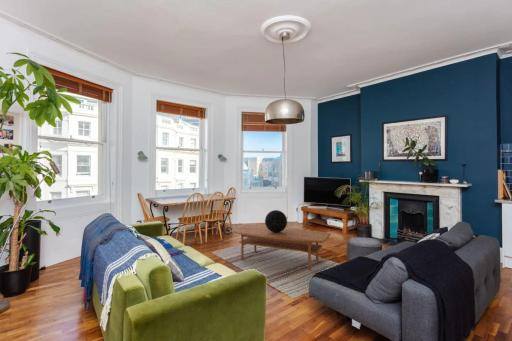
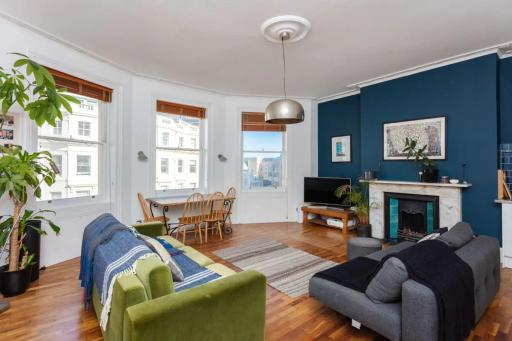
- decorative orb [264,209,288,233]
- coffee table [230,224,332,271]
